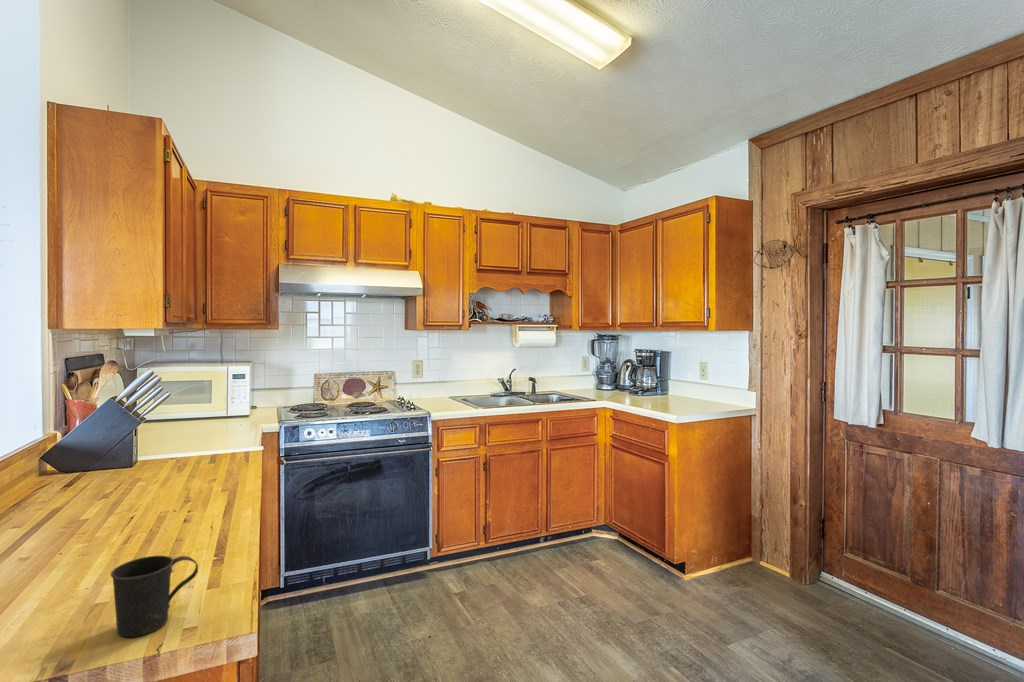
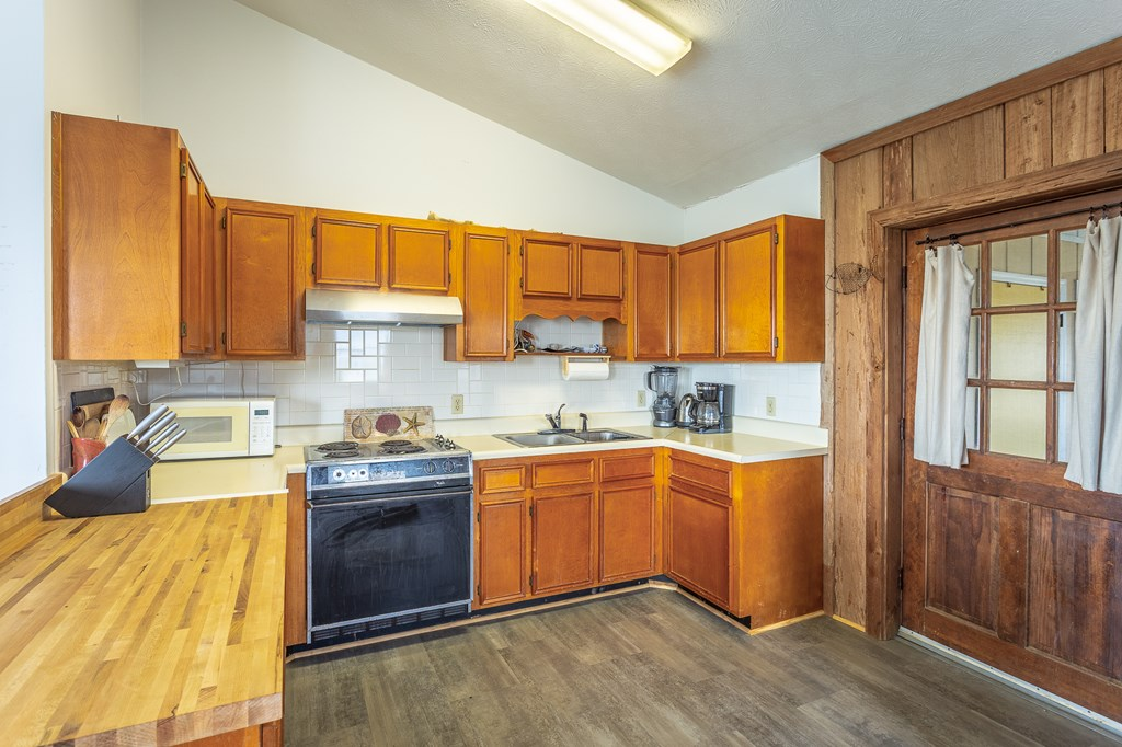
- mug [110,555,199,638]
